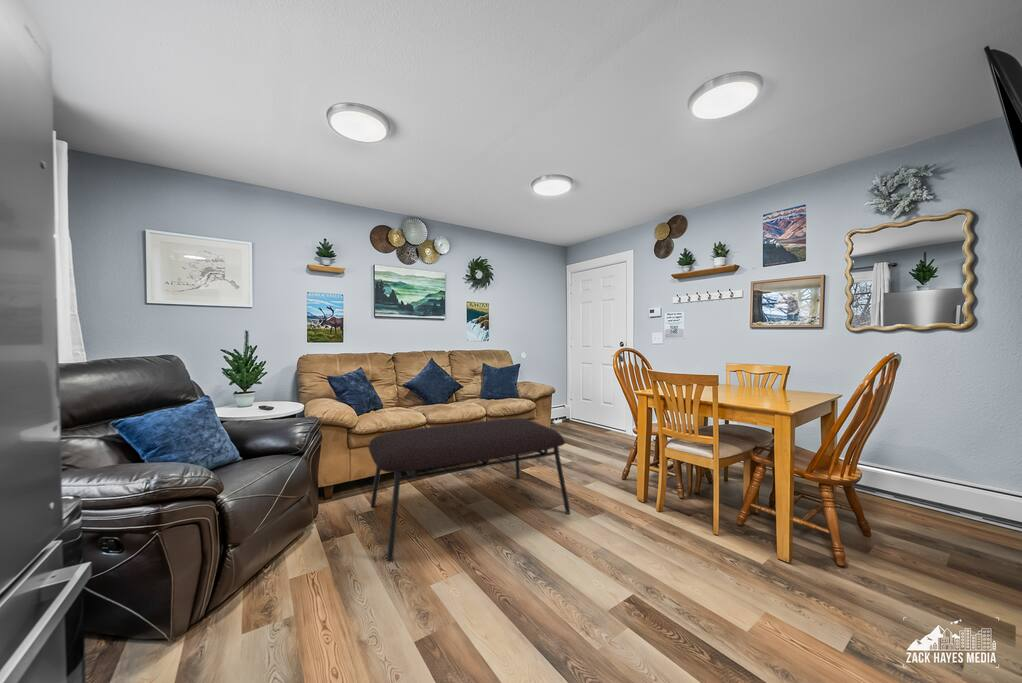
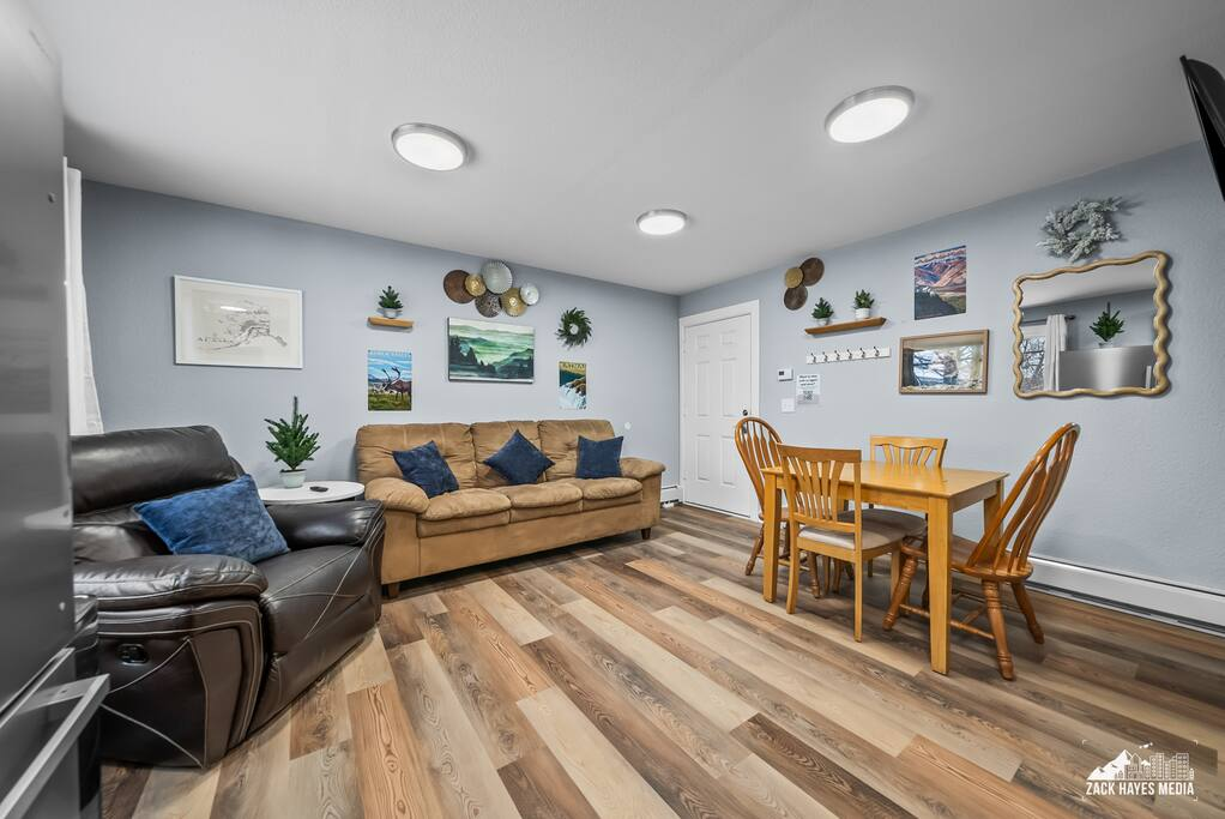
- coffee table [367,417,571,561]
